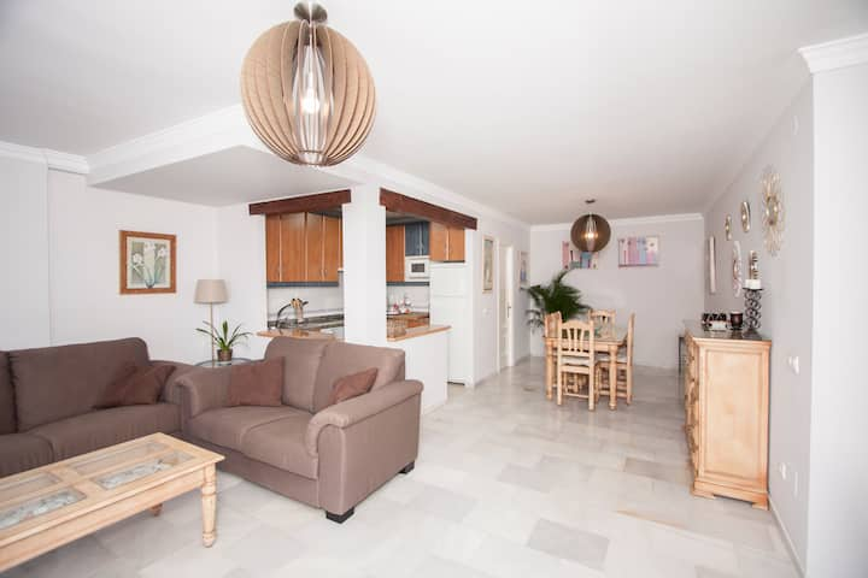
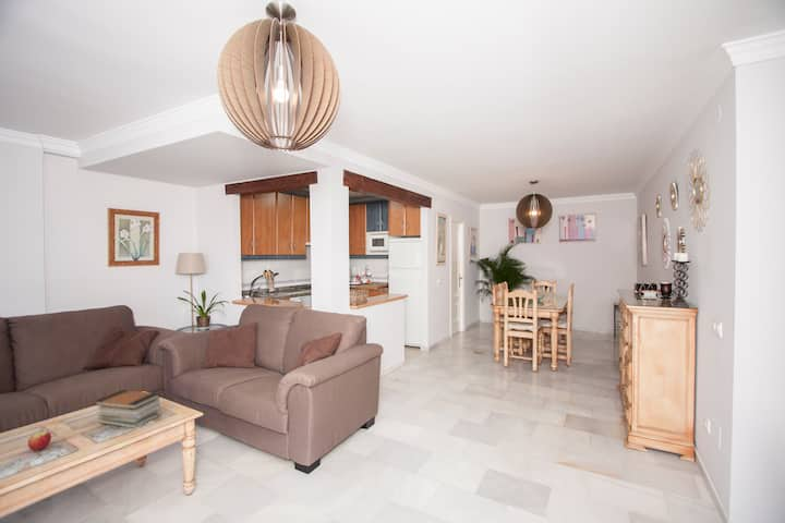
+ apple [27,430,52,451]
+ book stack [94,389,161,429]
